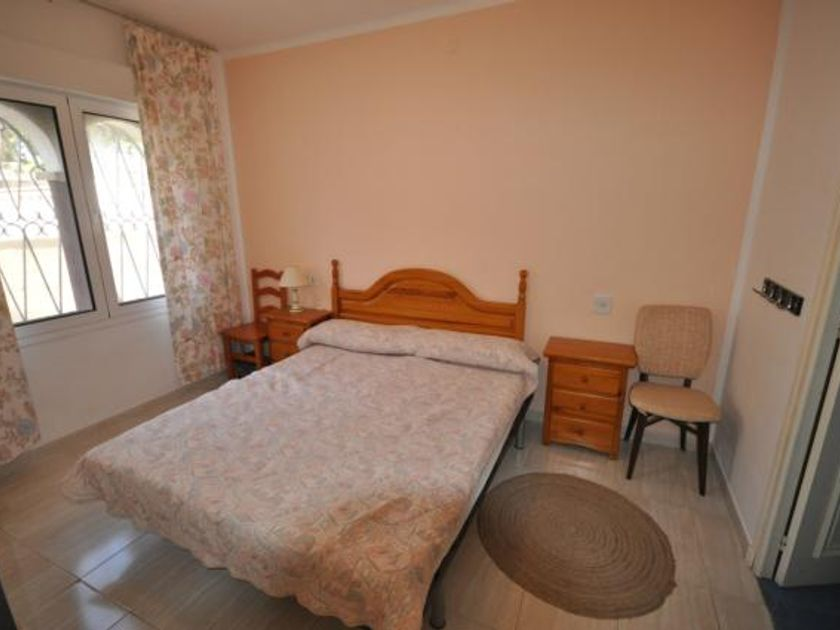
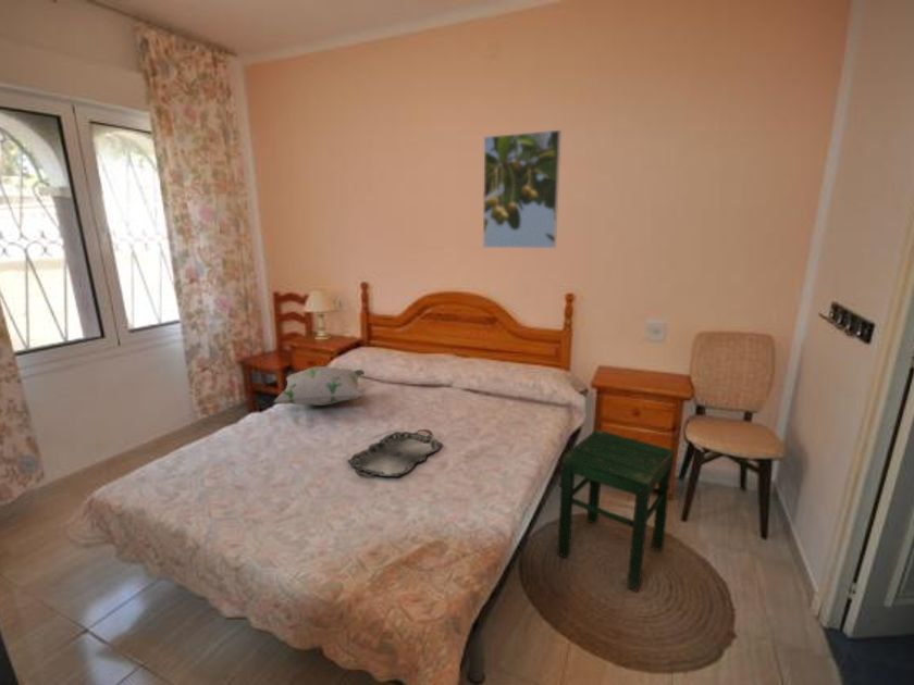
+ serving tray [346,428,444,478]
+ decorative pillow [273,365,366,407]
+ stool [556,428,676,593]
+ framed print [482,128,563,249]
